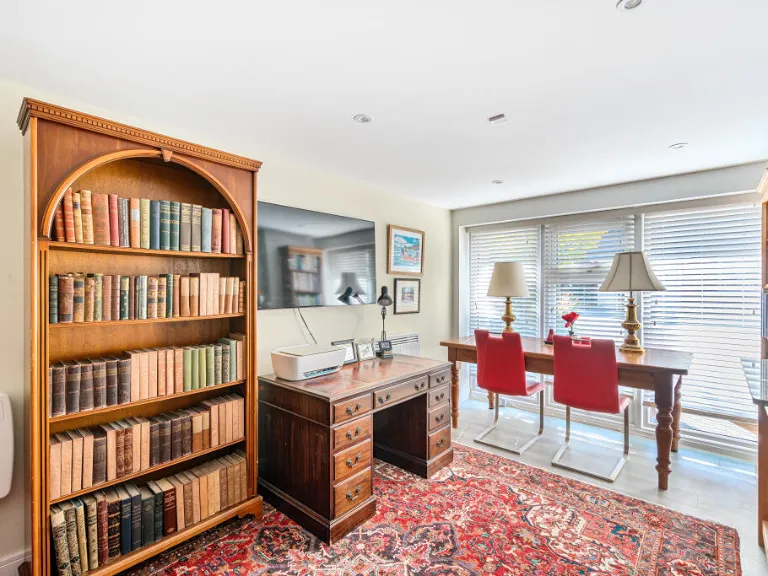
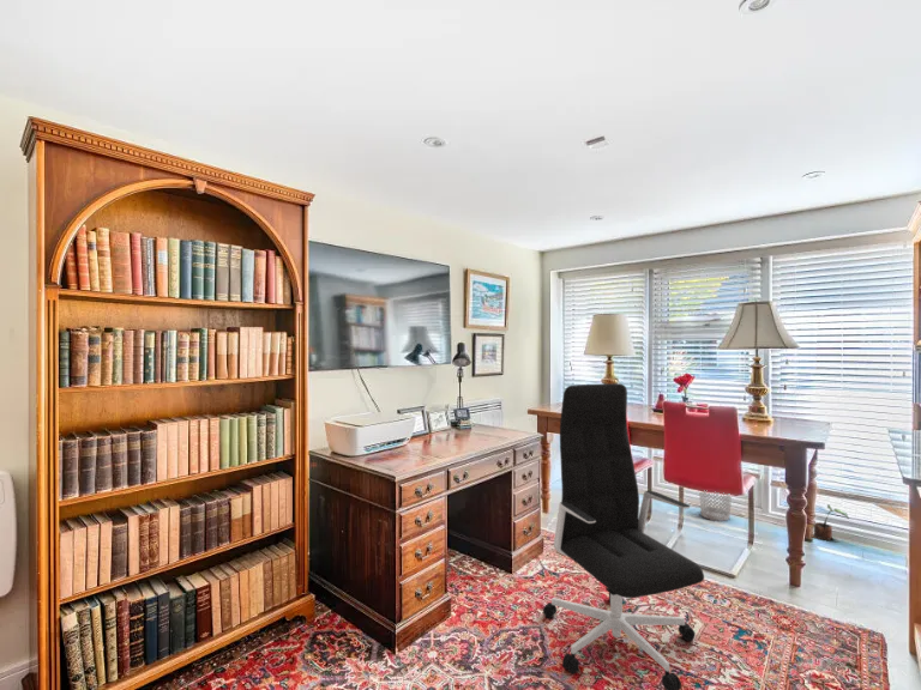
+ office chair [542,382,705,690]
+ wastebasket [698,491,733,522]
+ potted plant [809,503,850,541]
